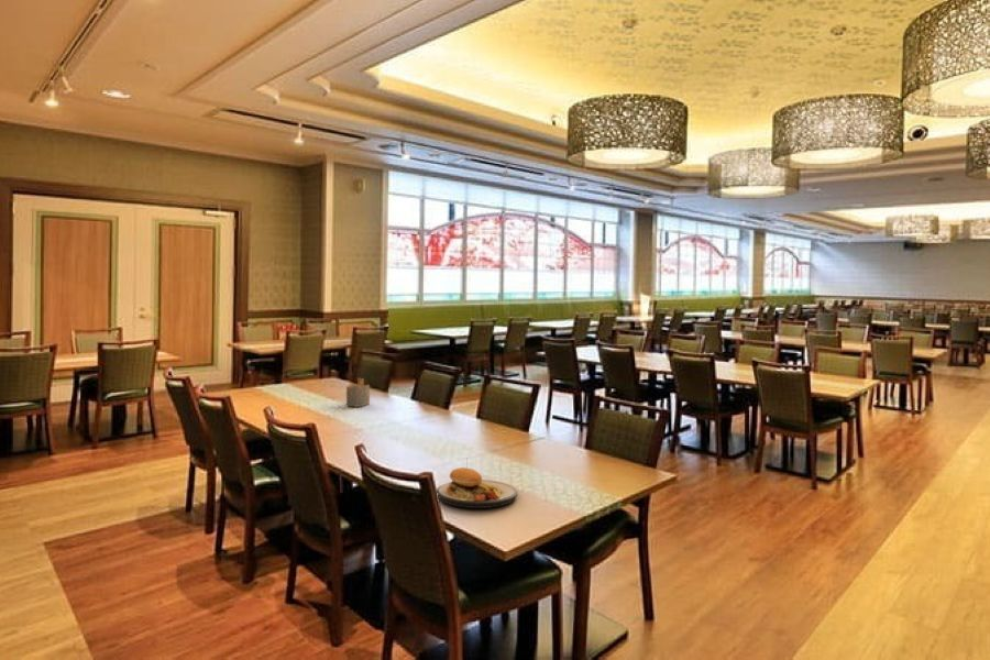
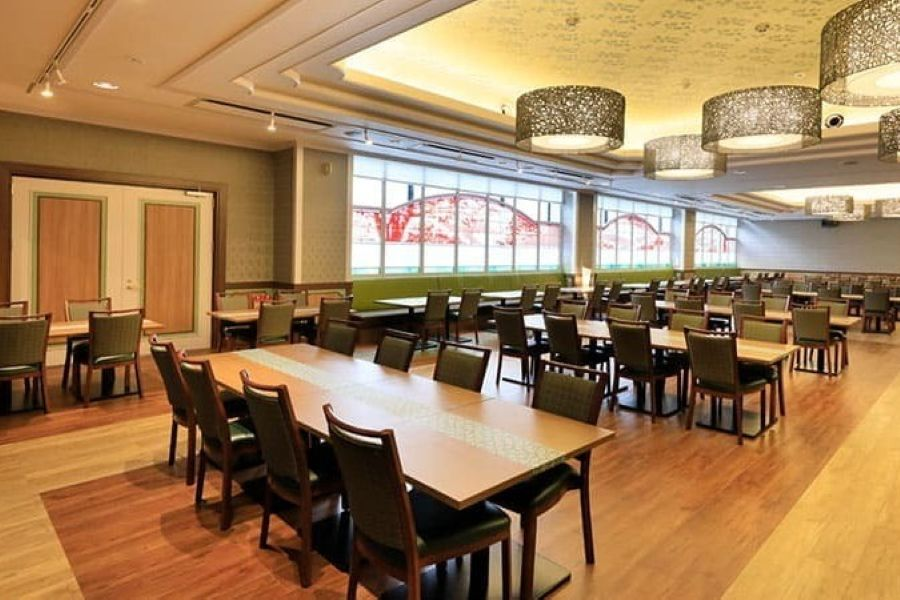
- plate [436,459,518,509]
- napkin holder [345,377,371,408]
